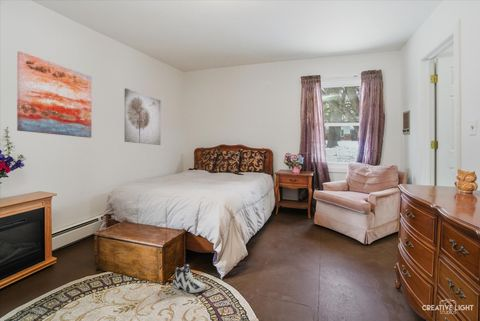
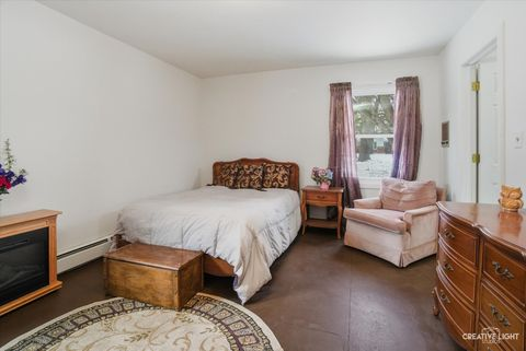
- wall art [16,50,93,139]
- wall art [124,87,161,146]
- sneaker [172,263,207,294]
